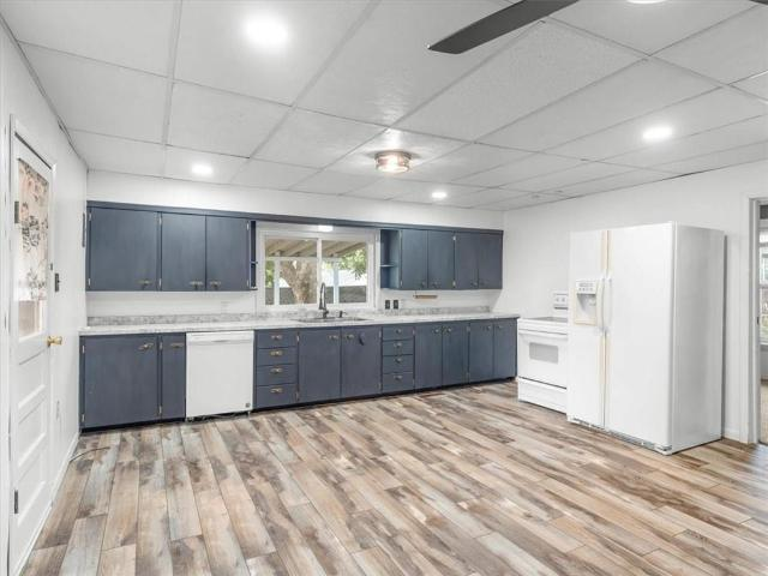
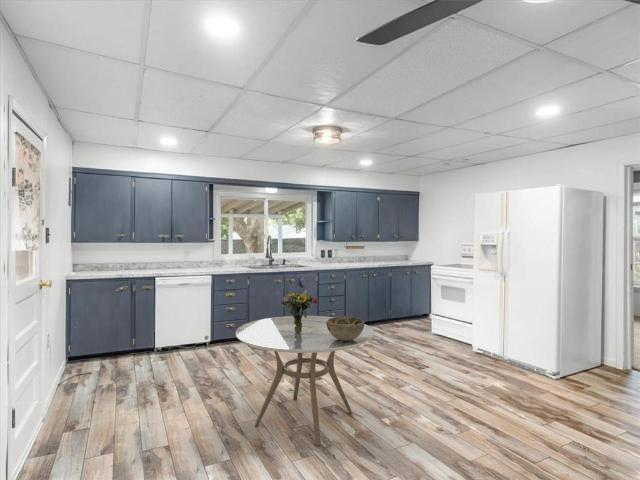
+ dining table [234,315,375,447]
+ decorative bowl [326,316,365,341]
+ bouquet [280,289,318,334]
